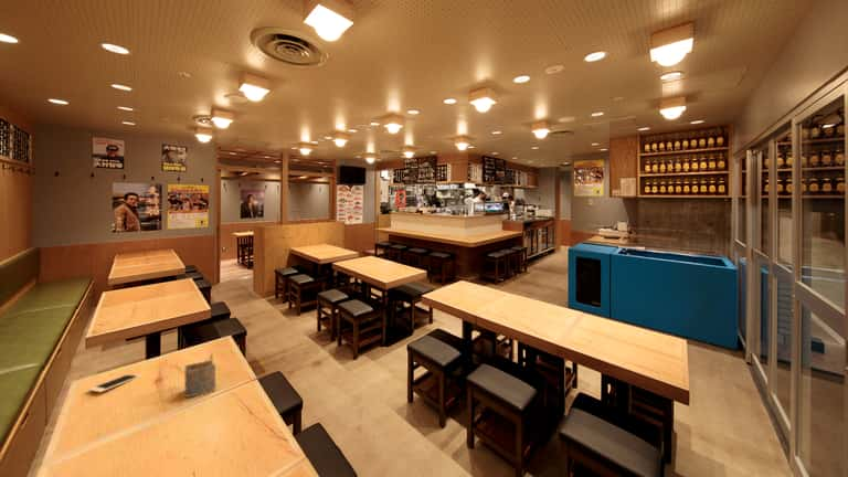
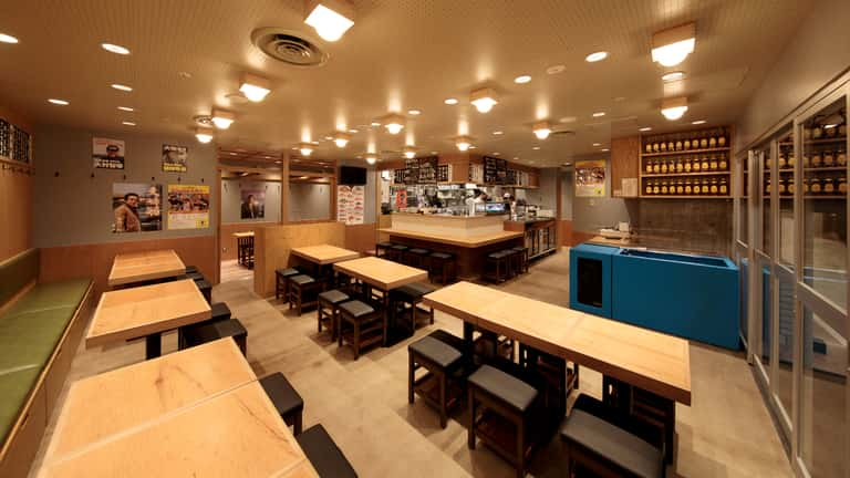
- cell phone [87,373,142,393]
- napkin holder [183,351,216,399]
